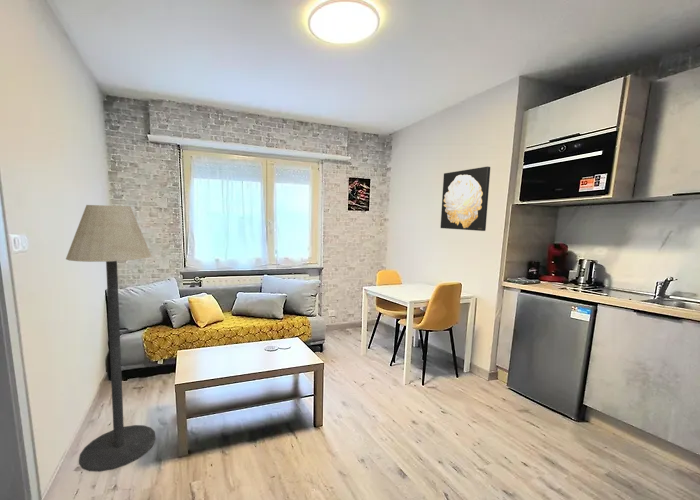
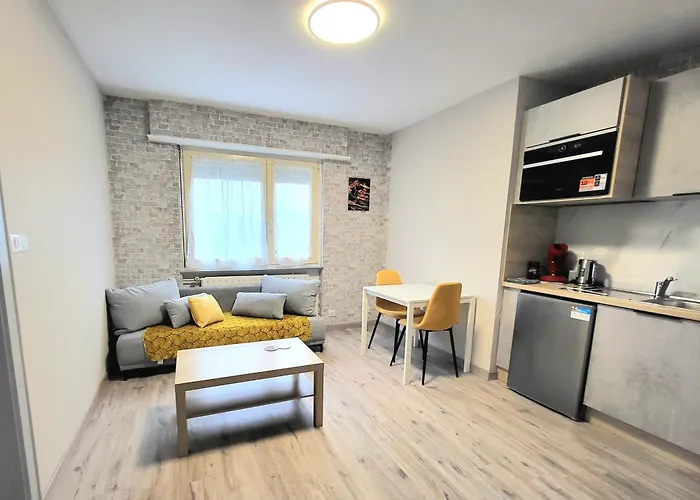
- wall art [440,166,491,232]
- floor lamp [65,204,156,473]
